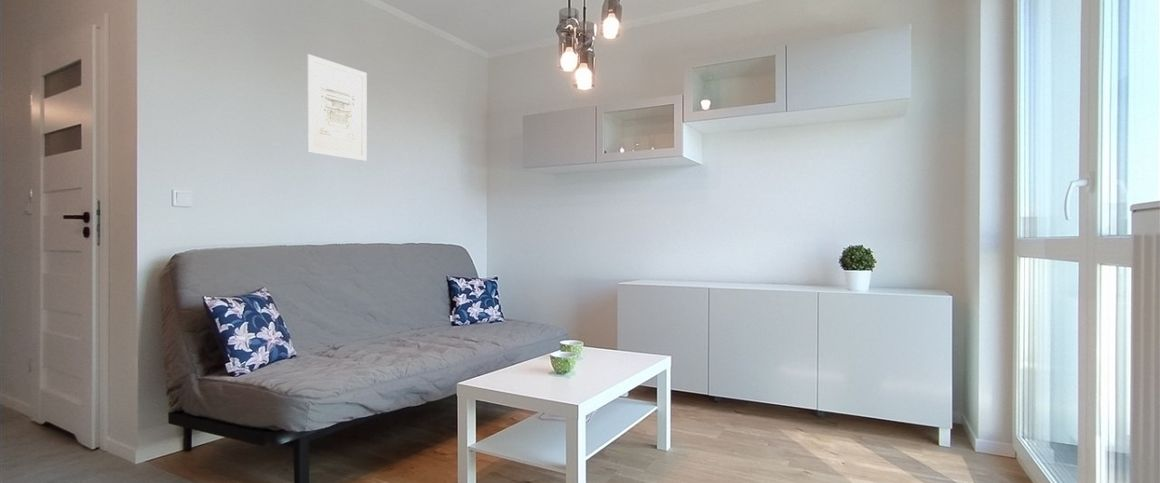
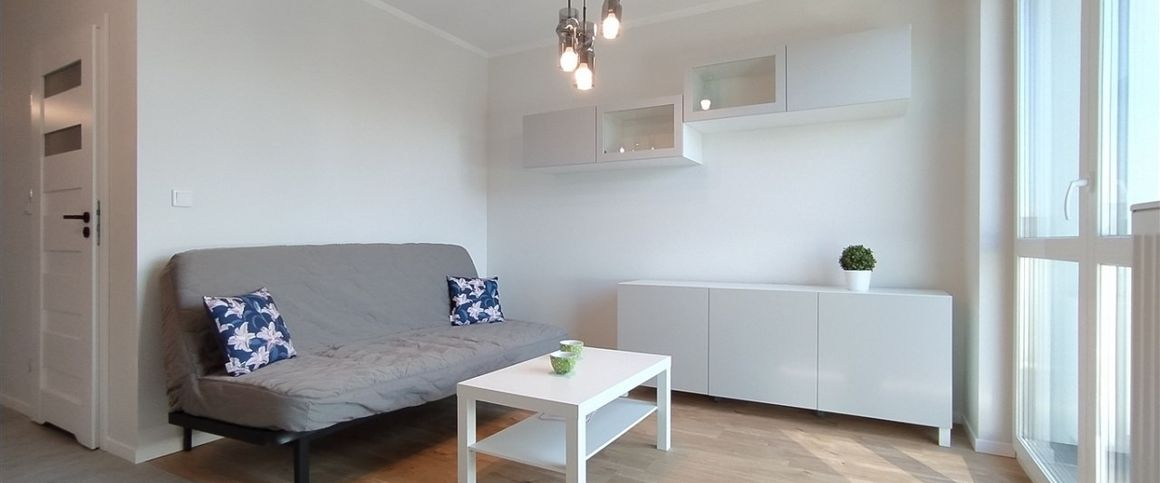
- wall art [306,53,368,162]
